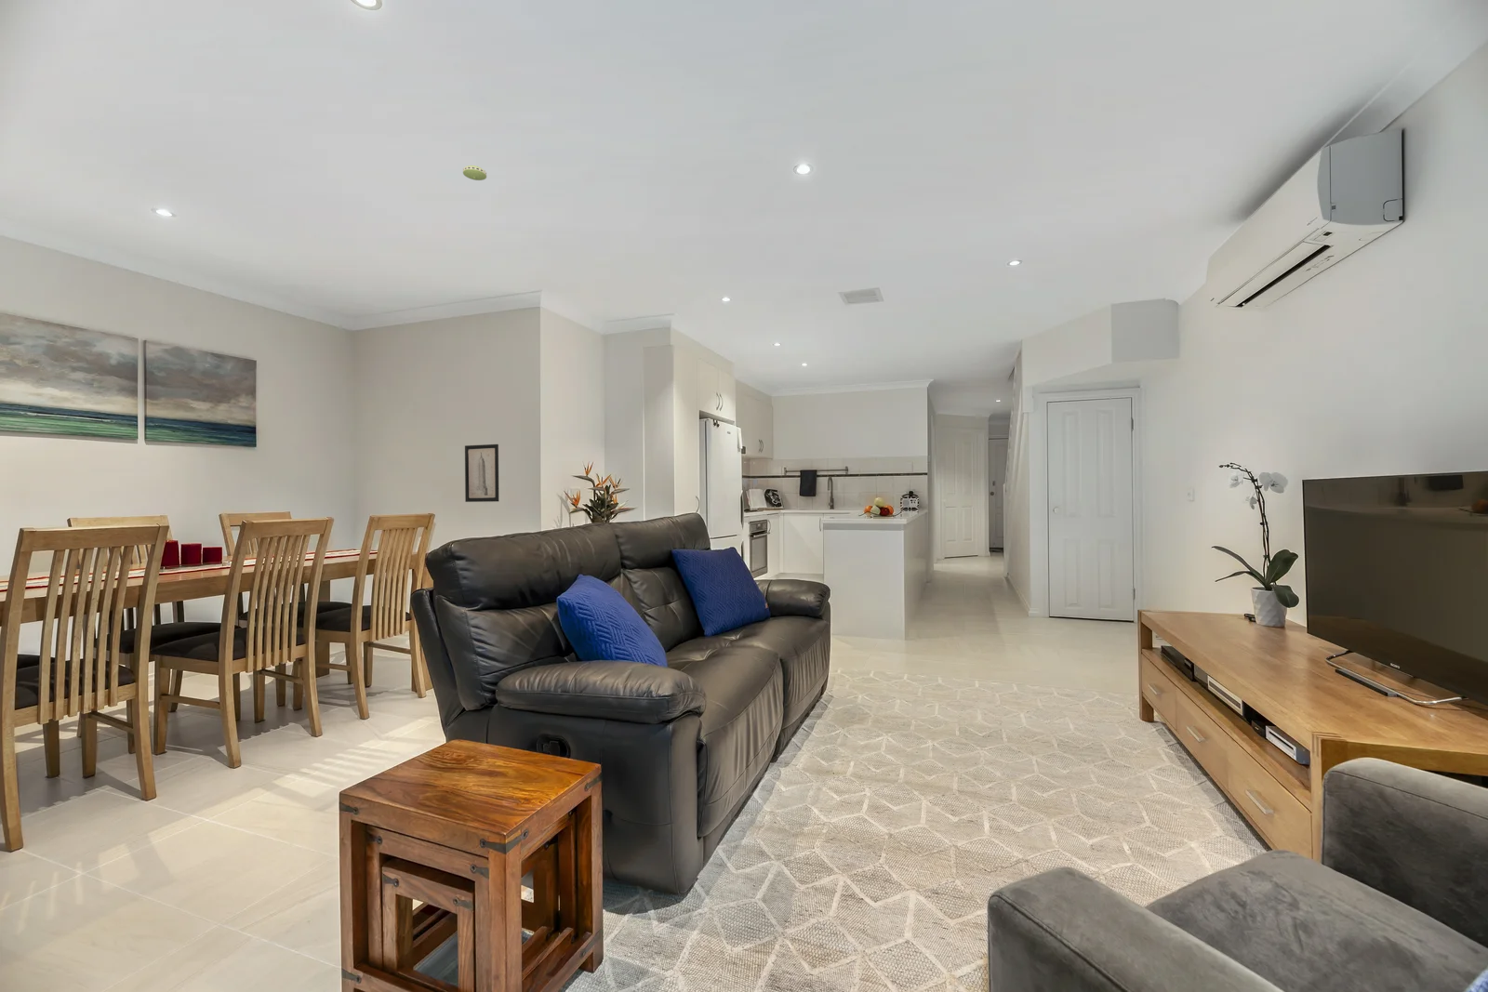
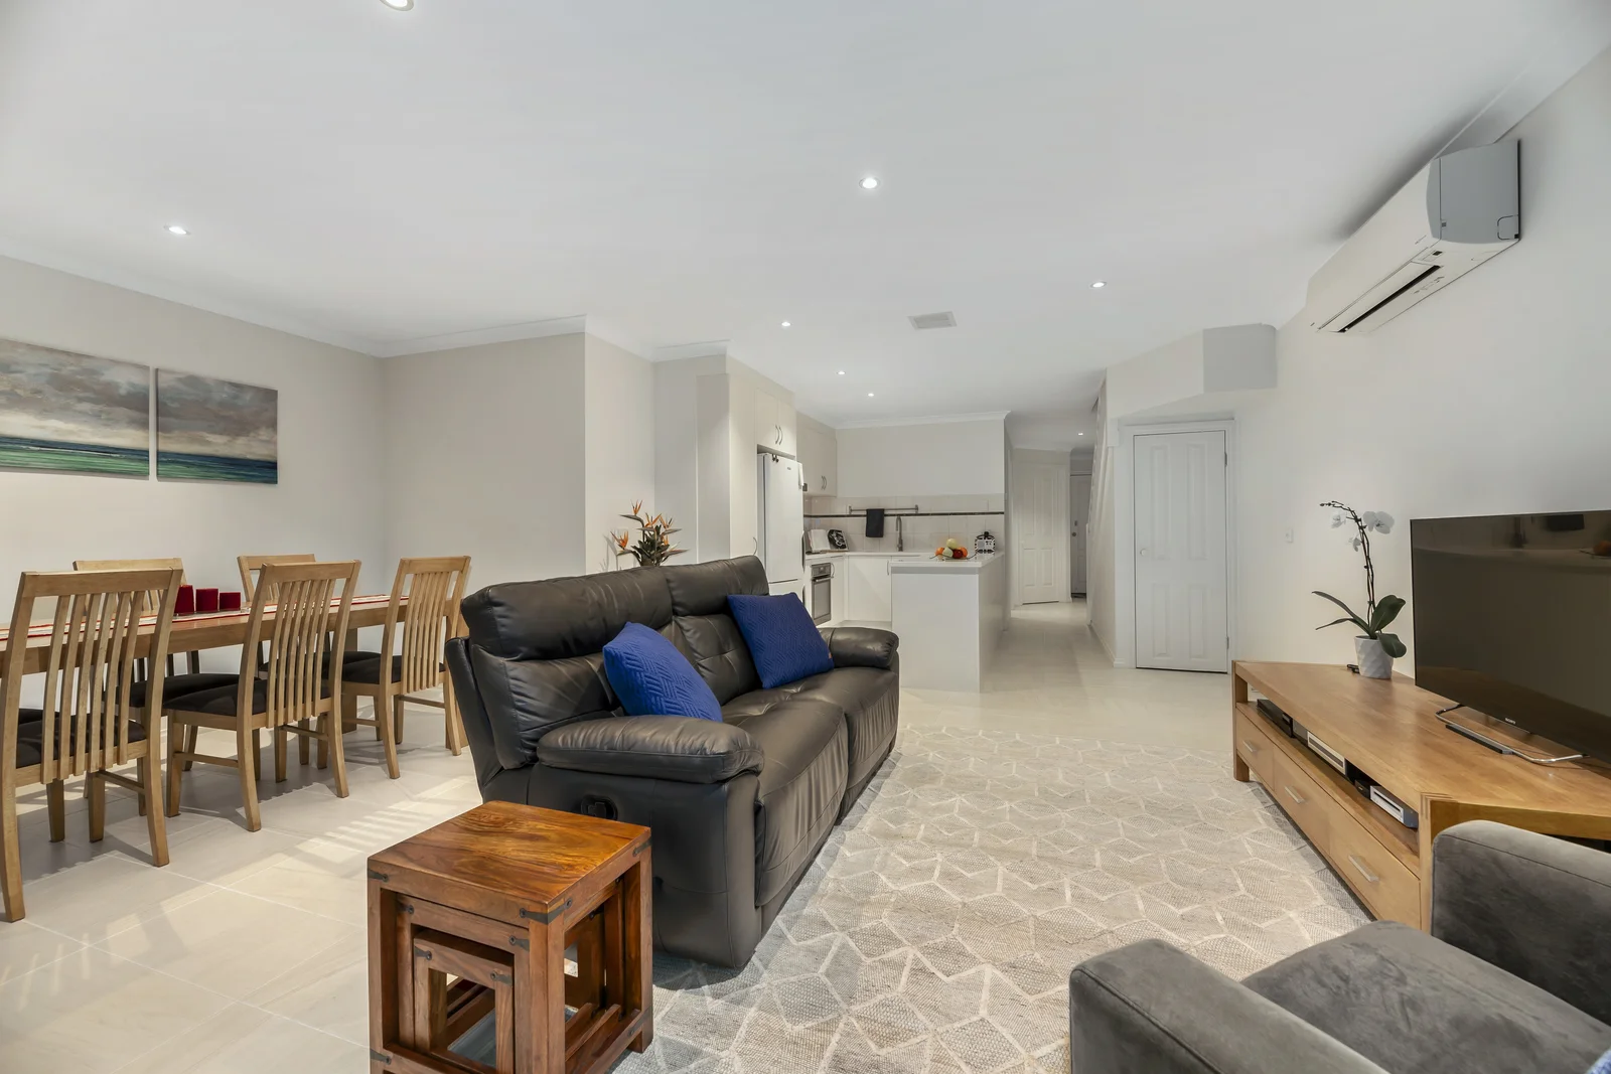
- wall art [464,444,499,503]
- smoke detector [462,165,487,182]
